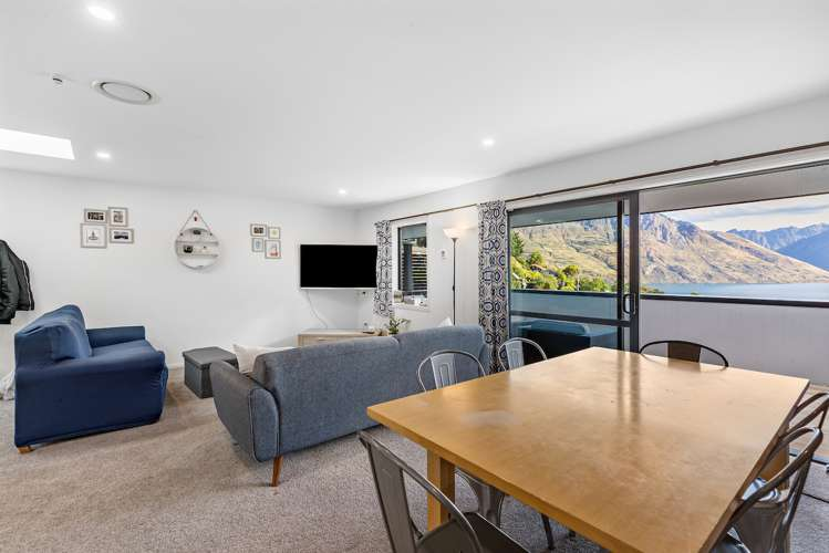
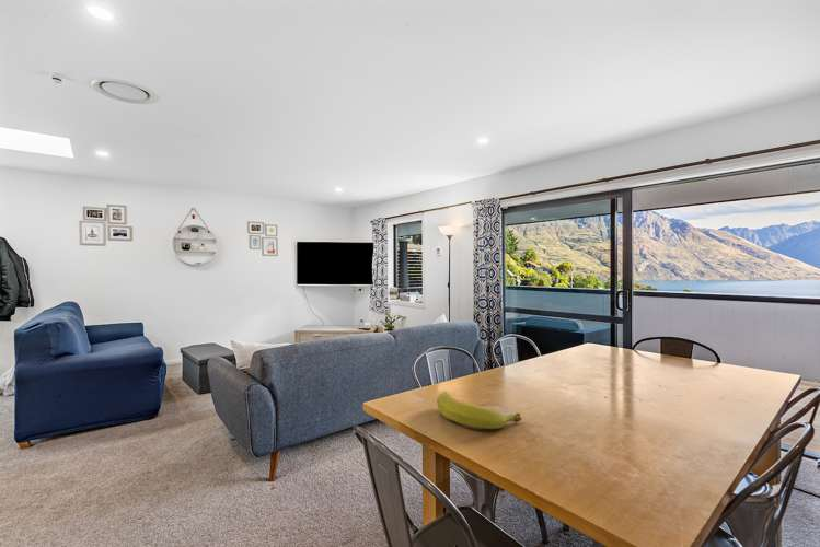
+ banana [436,391,523,430]
